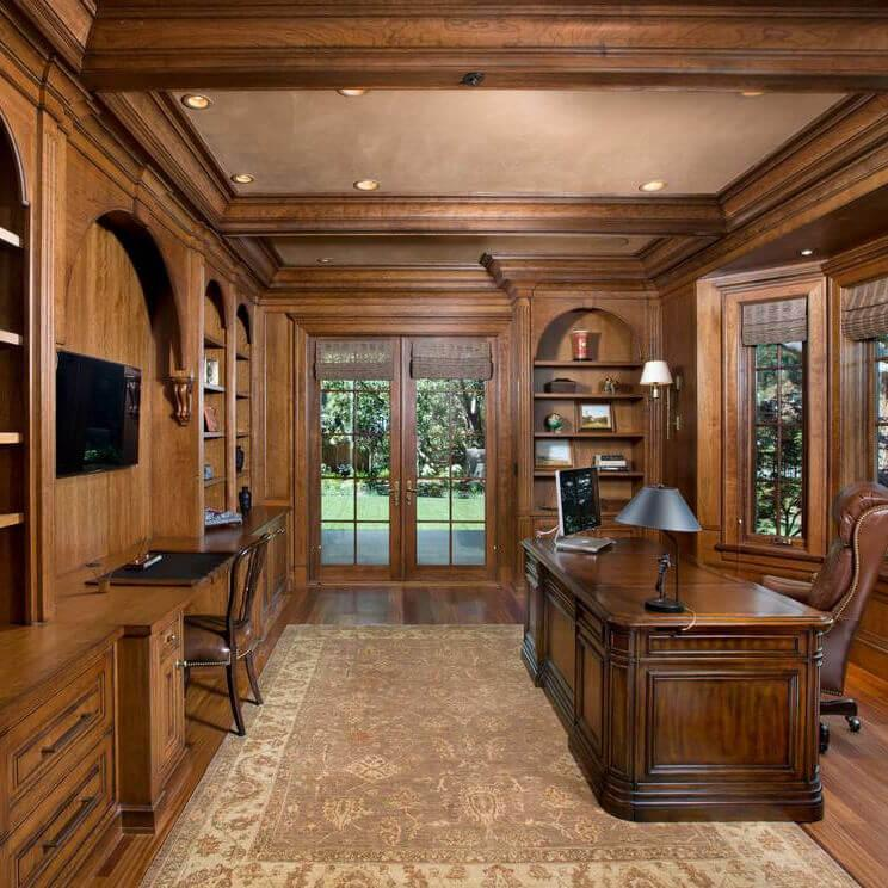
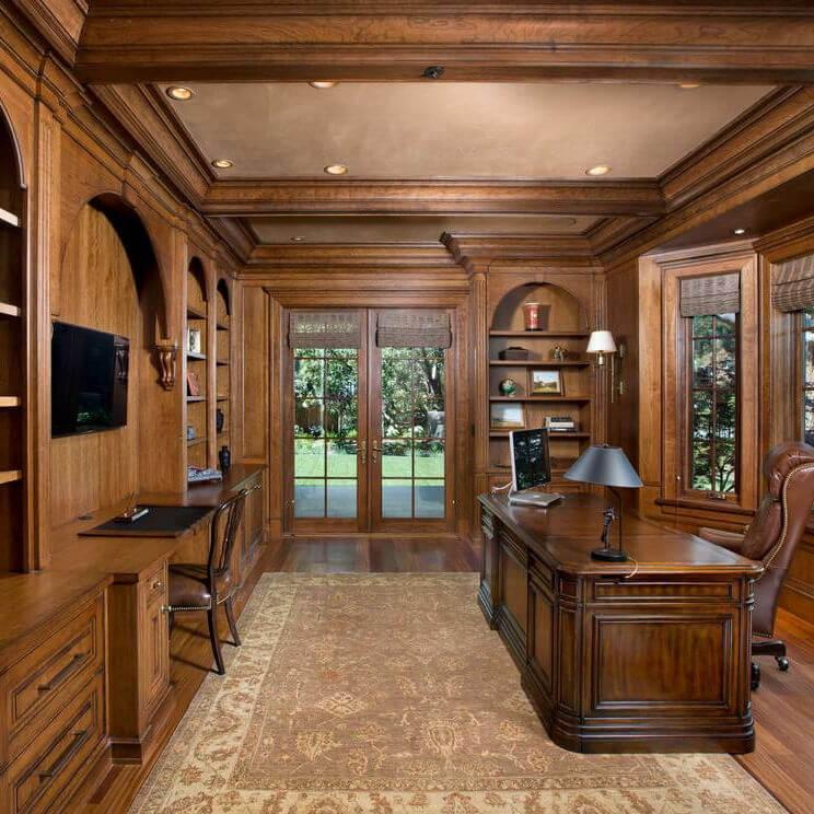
- pencil box [92,567,115,593]
